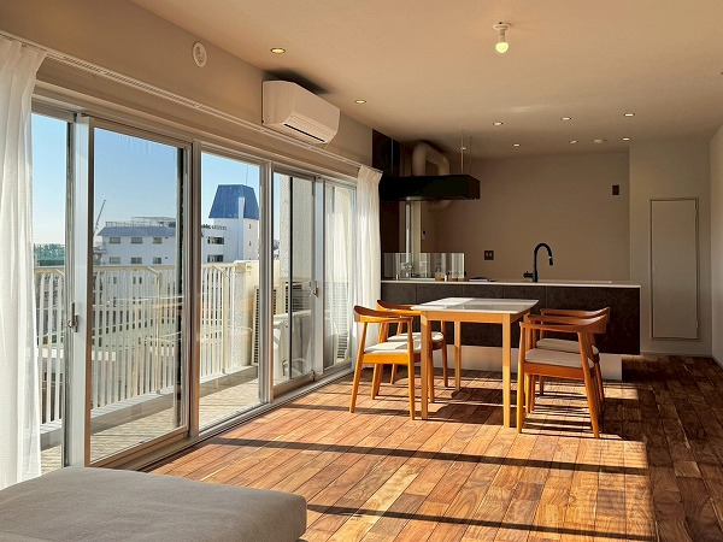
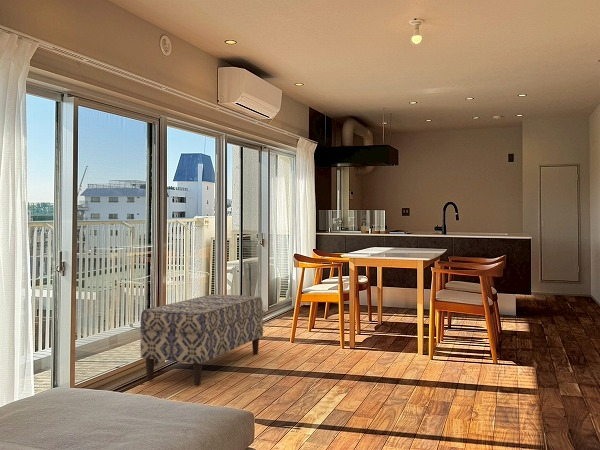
+ bench [139,293,264,386]
